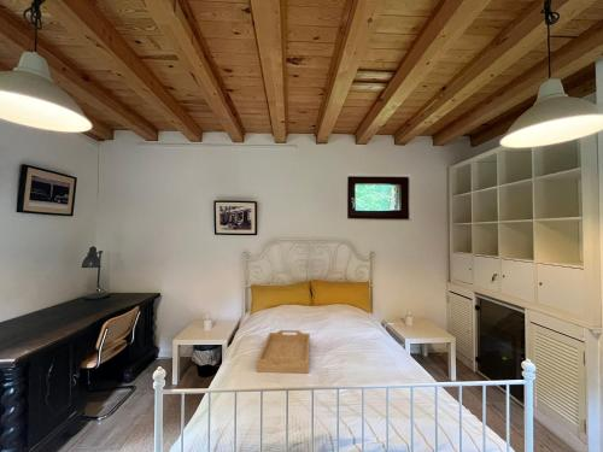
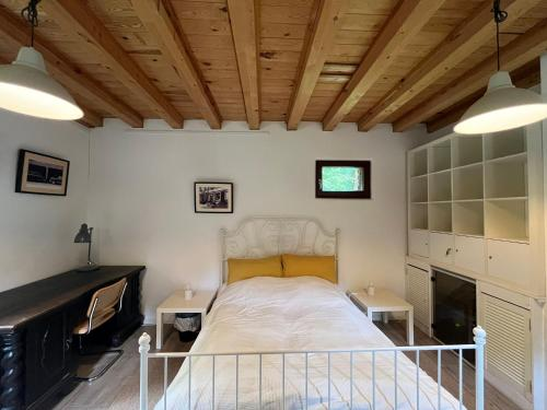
- serving tray [256,329,311,375]
